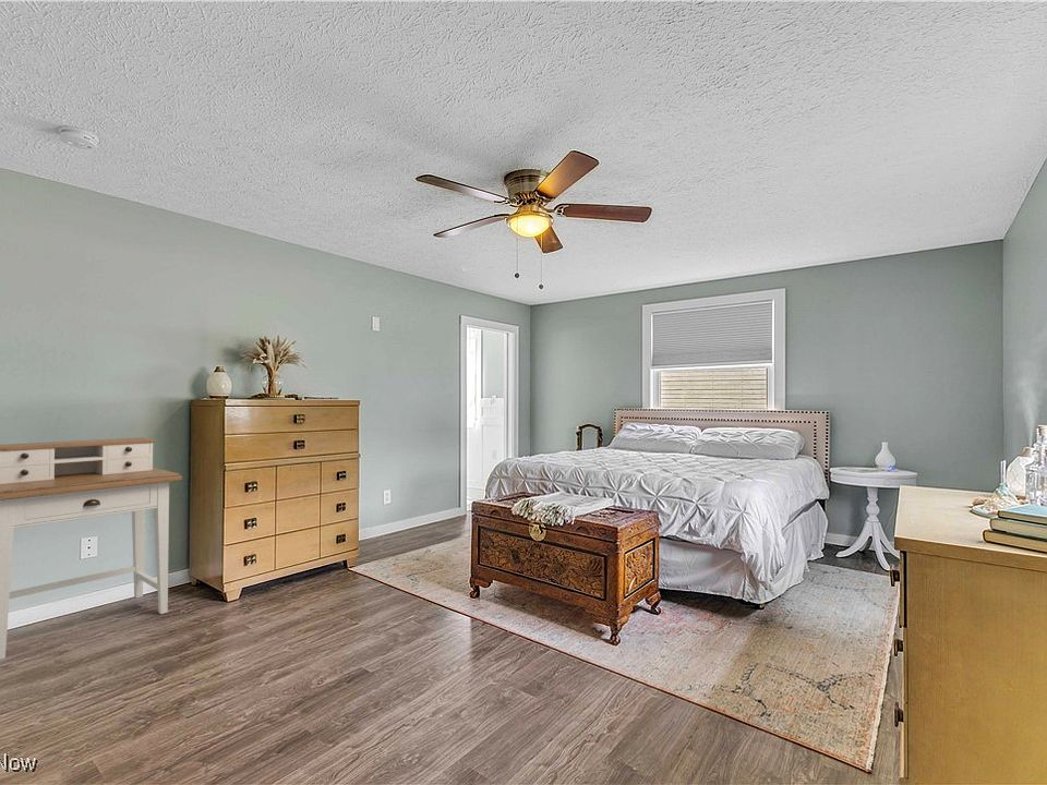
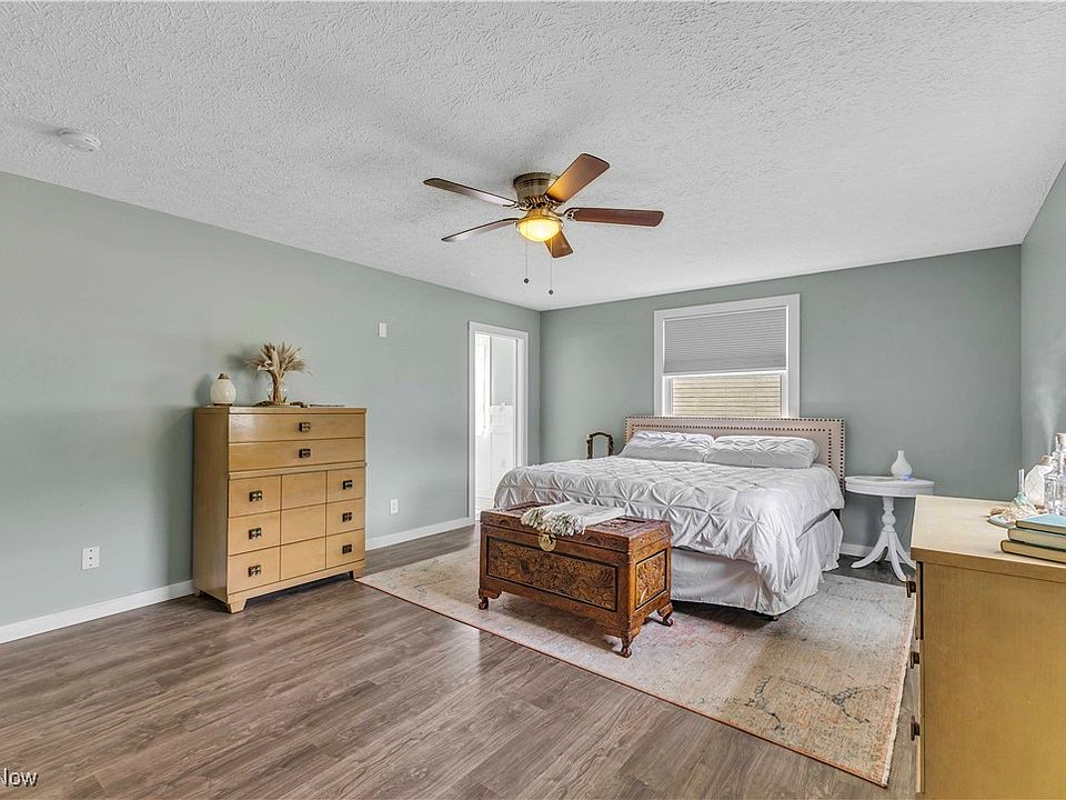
- desk [0,436,183,661]
